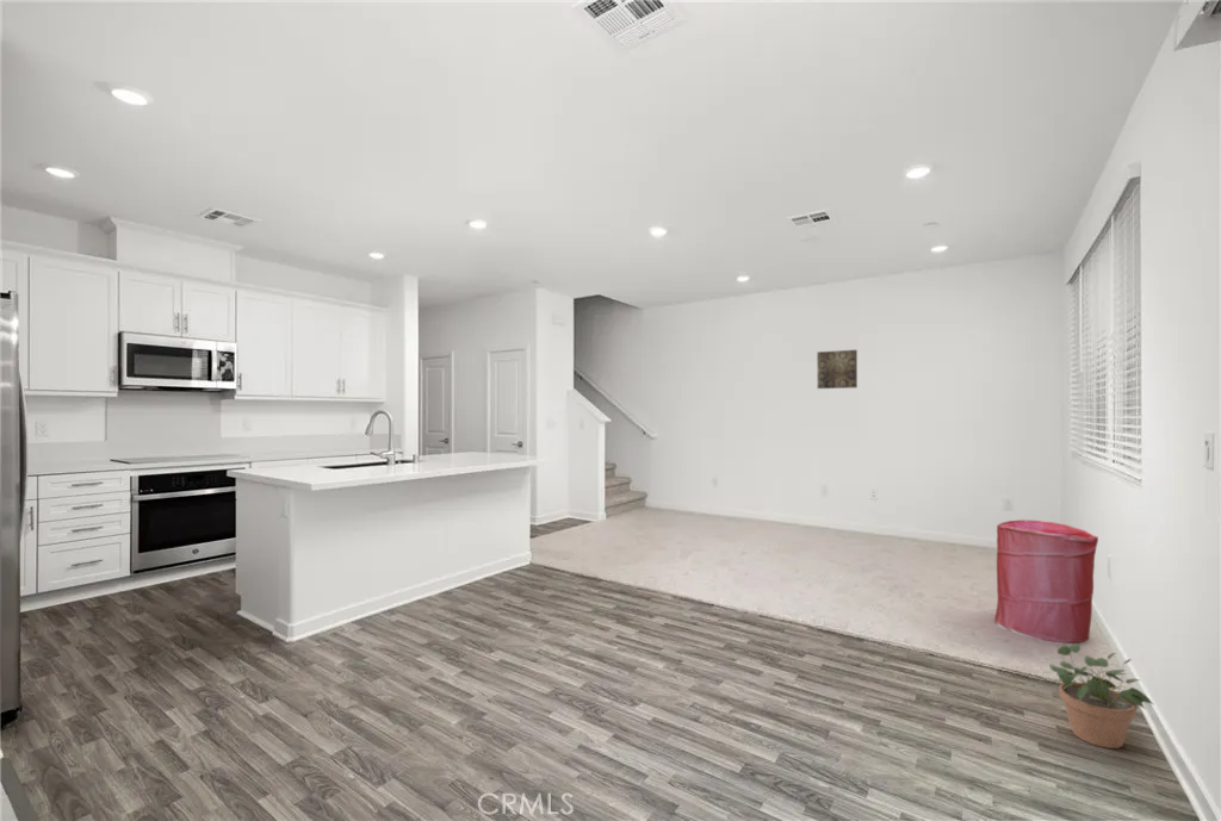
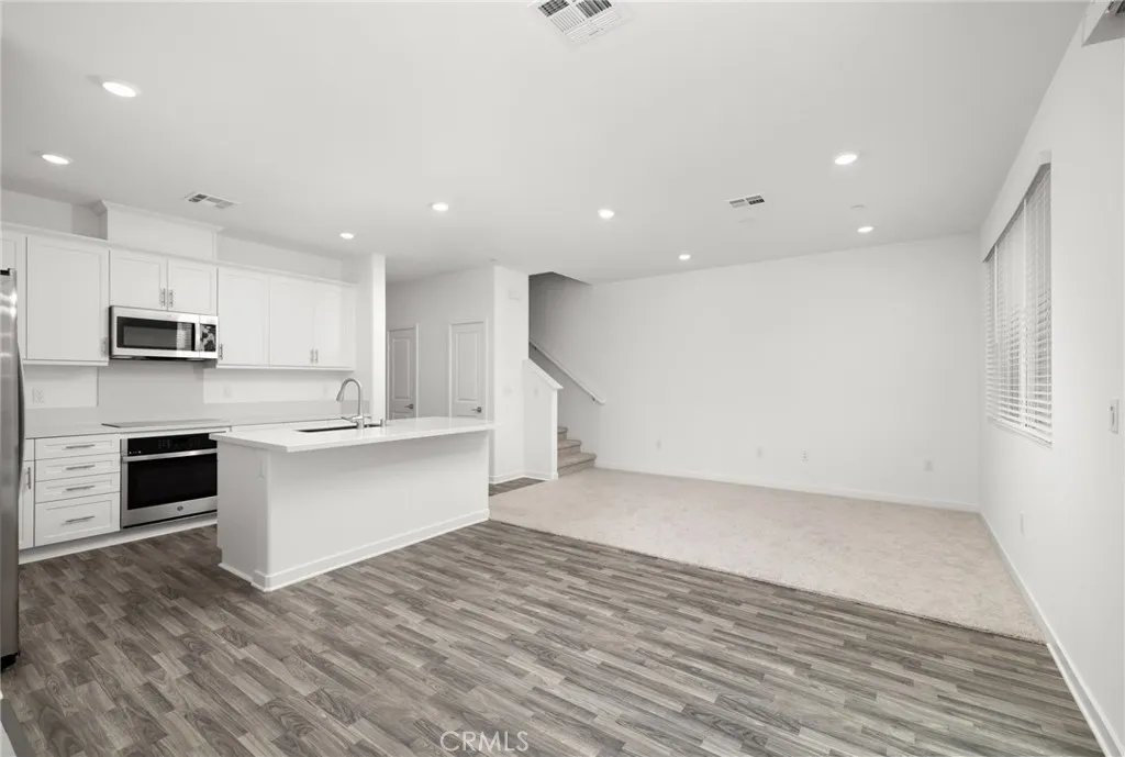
- wall art [816,349,859,390]
- laundry hamper [993,518,1099,643]
- potted plant [1048,642,1155,750]
